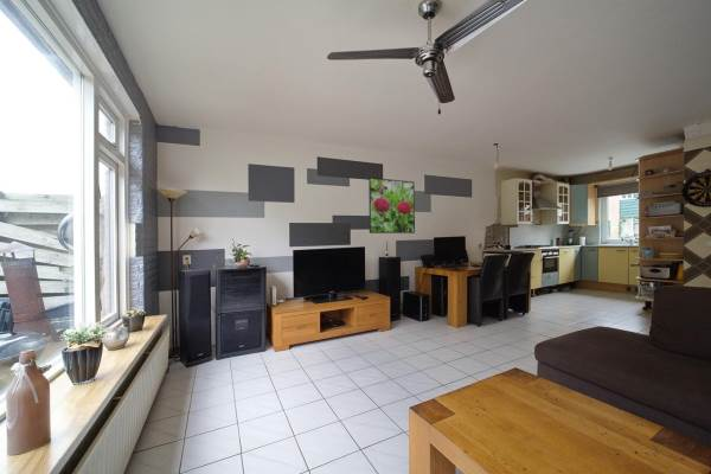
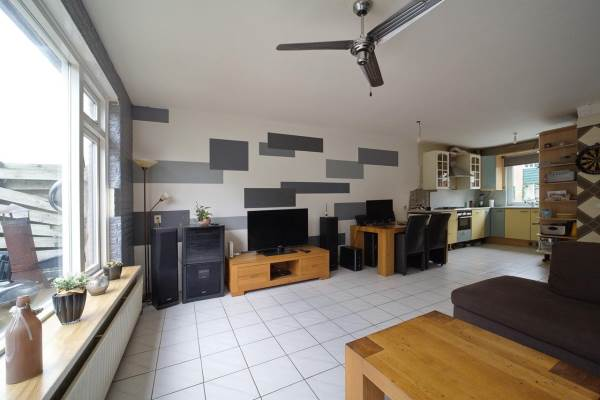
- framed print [367,177,416,235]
